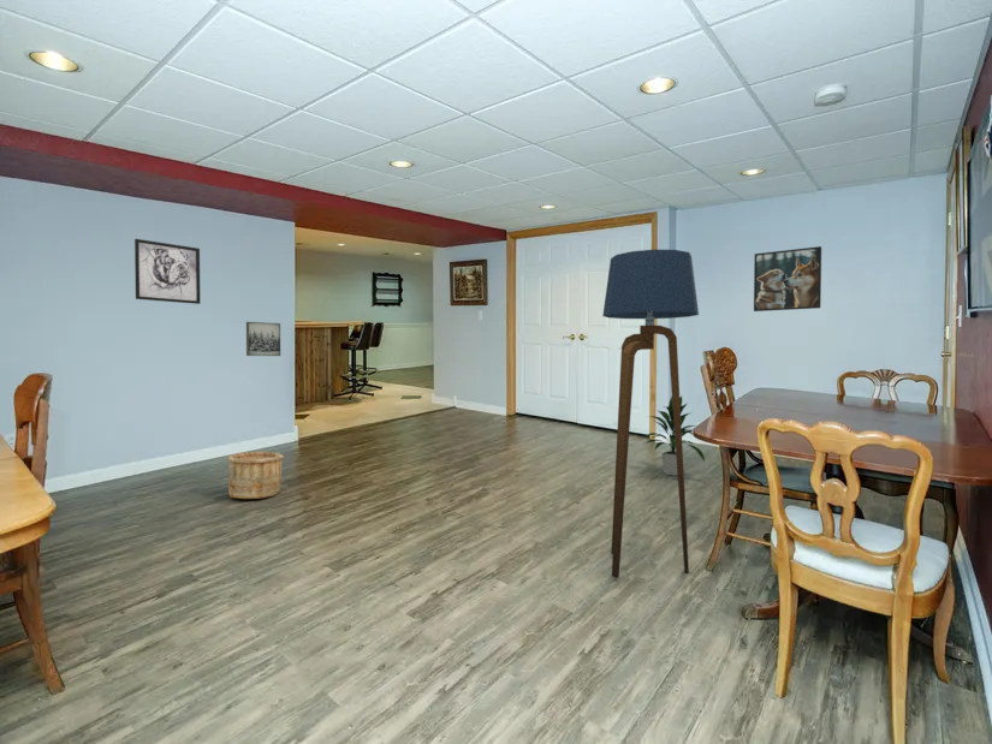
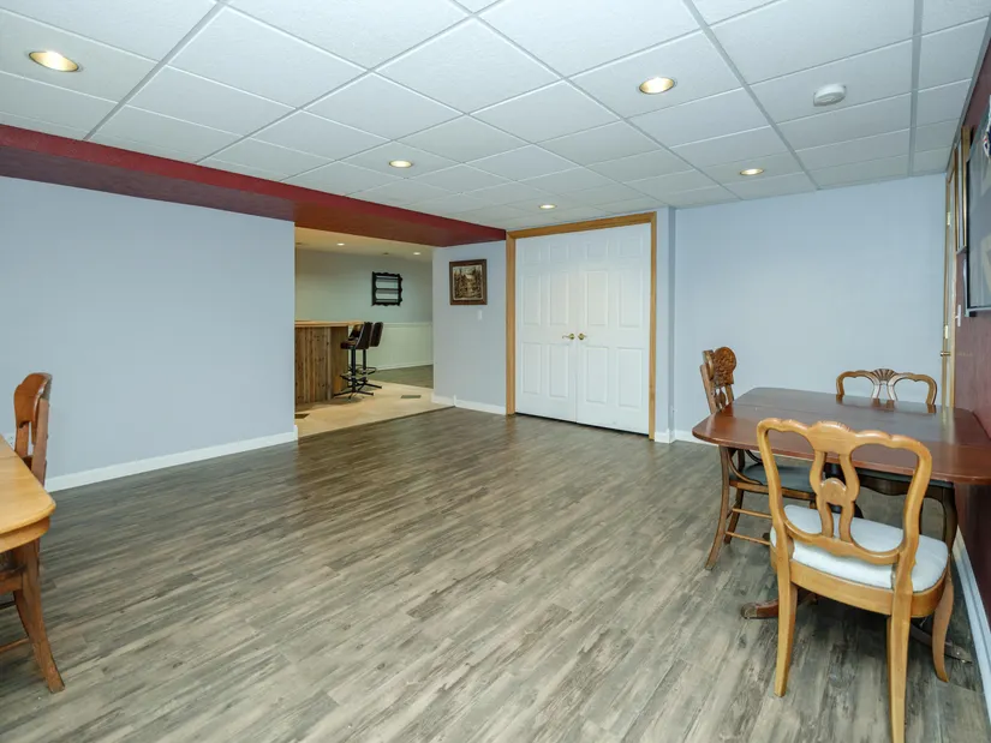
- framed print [753,245,822,313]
- wooden bucket [226,451,285,500]
- wall art [133,238,201,305]
- indoor plant [642,395,706,477]
- floor lamp [601,249,700,579]
- wall art [245,321,281,357]
